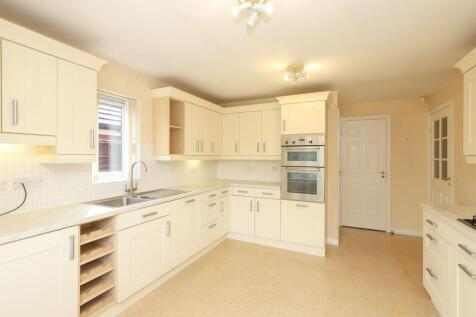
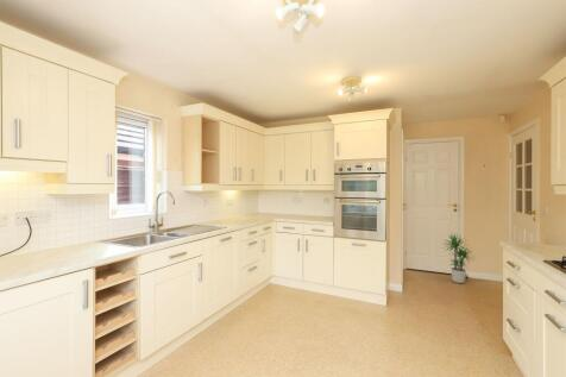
+ potted plant [440,233,477,284]
